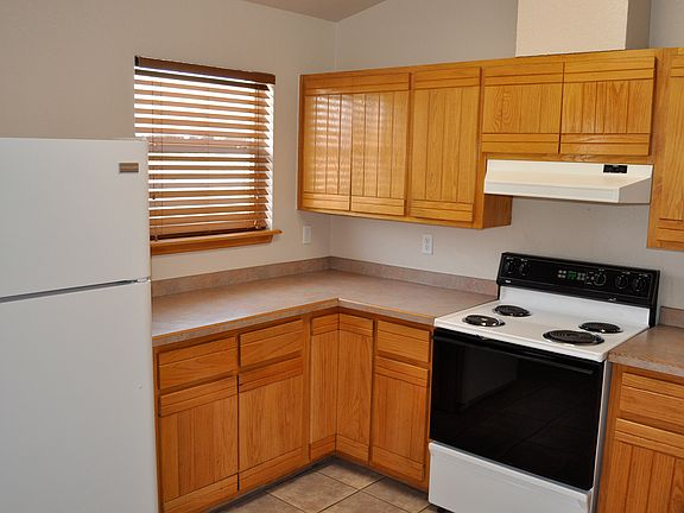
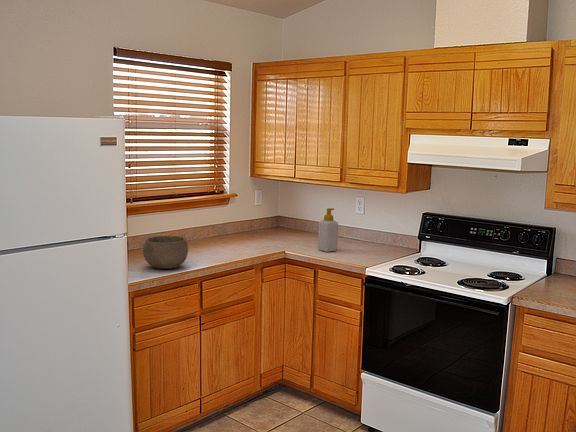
+ bowl [142,235,189,270]
+ soap bottle [317,207,339,253]
